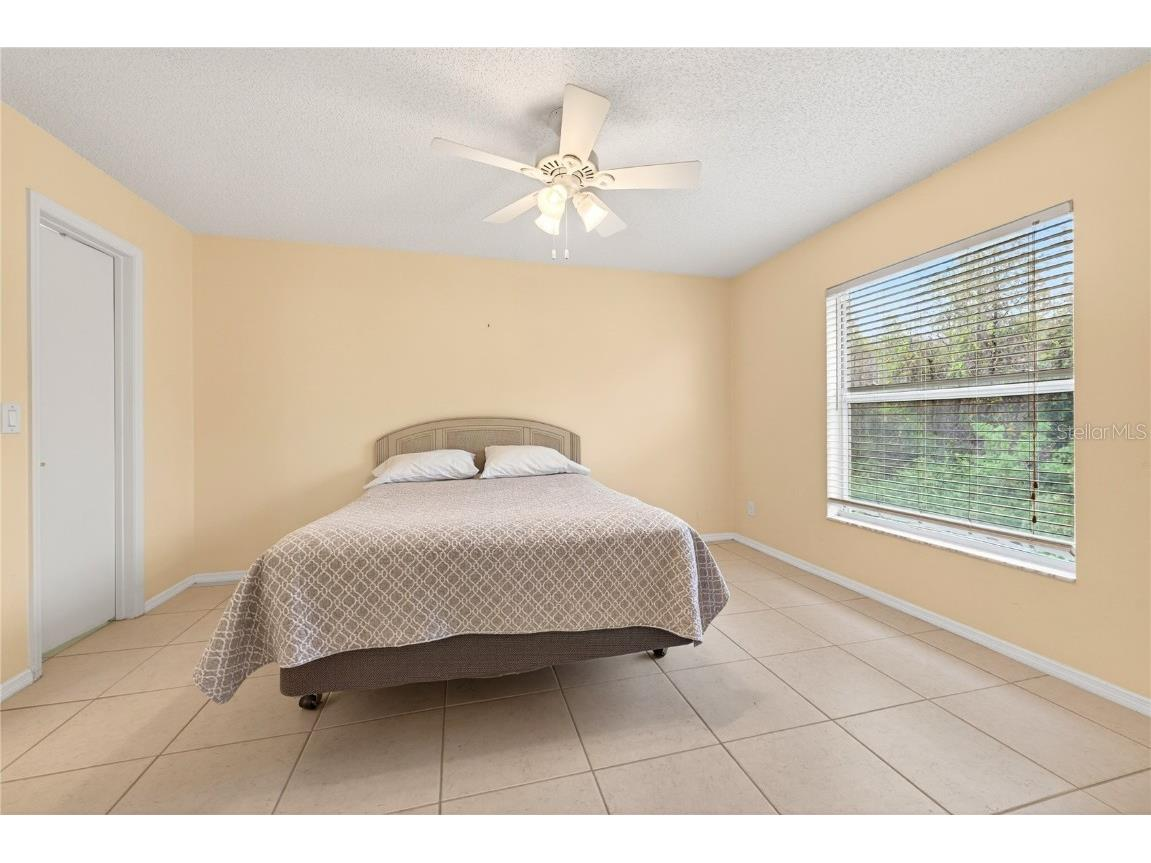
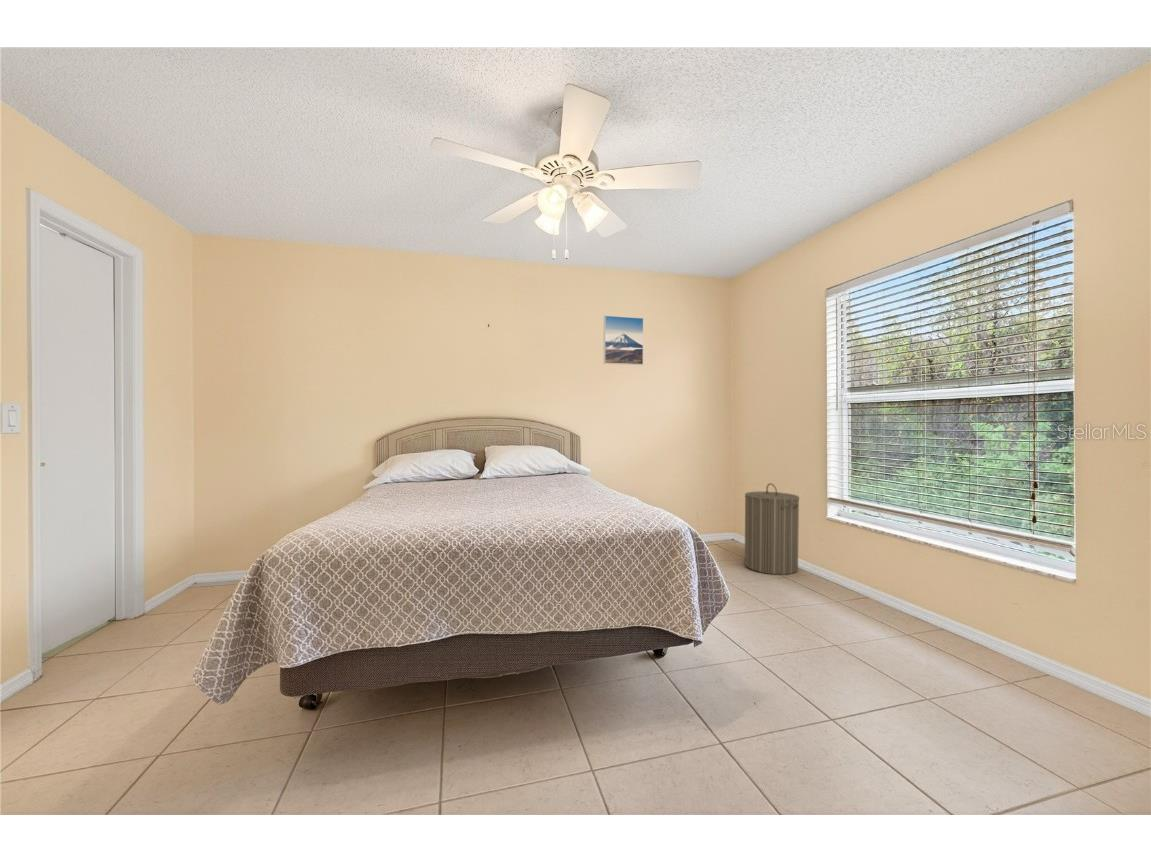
+ laundry hamper [744,482,800,576]
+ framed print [603,314,645,366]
